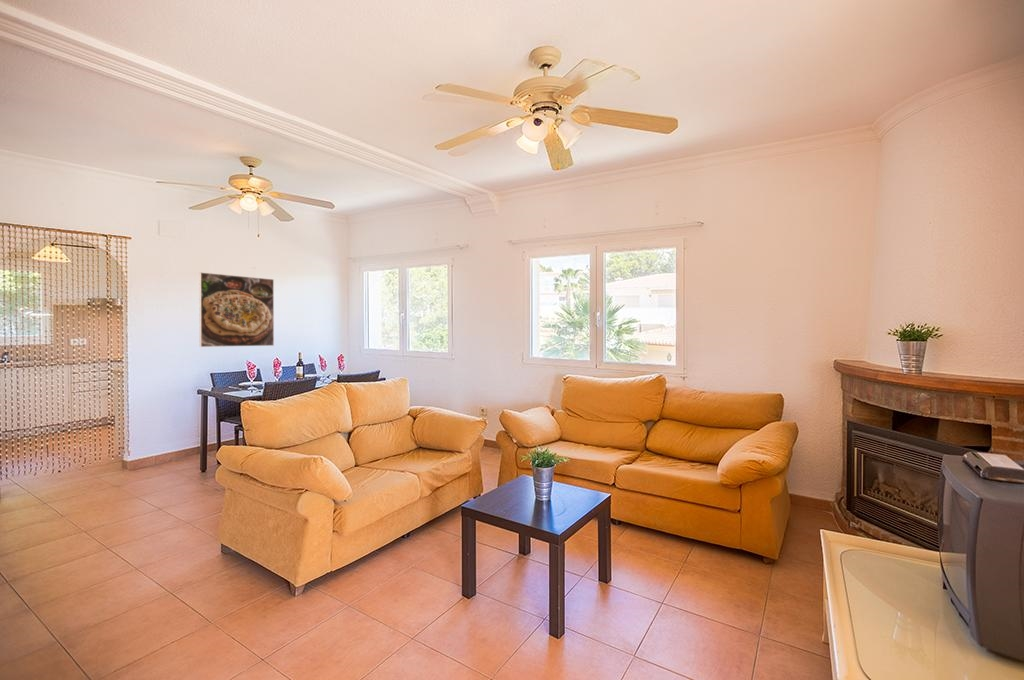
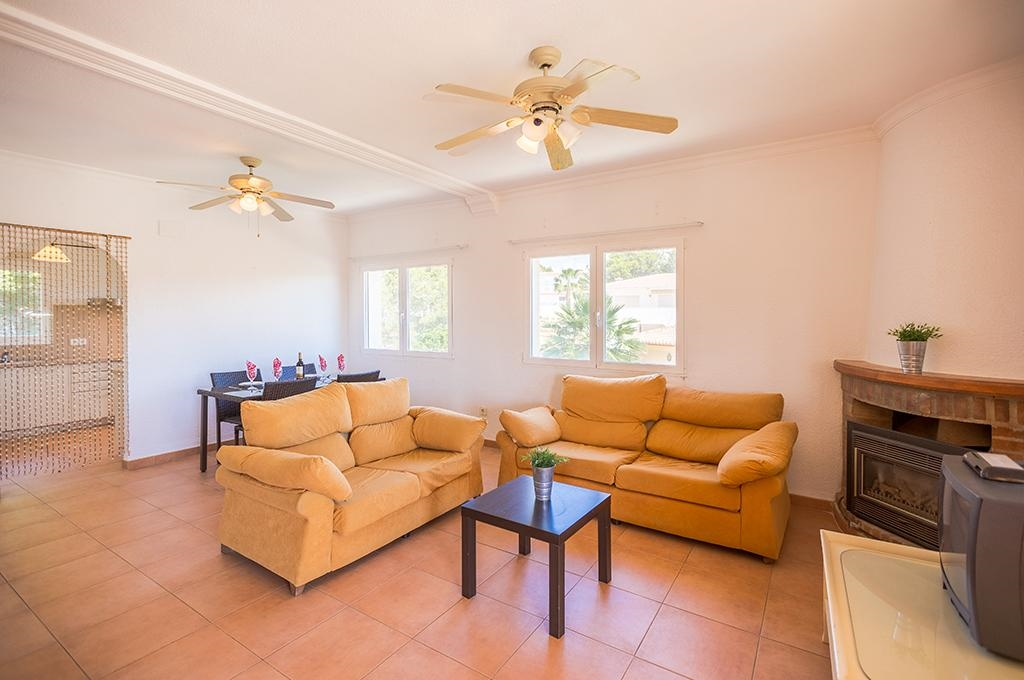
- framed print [198,271,275,348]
